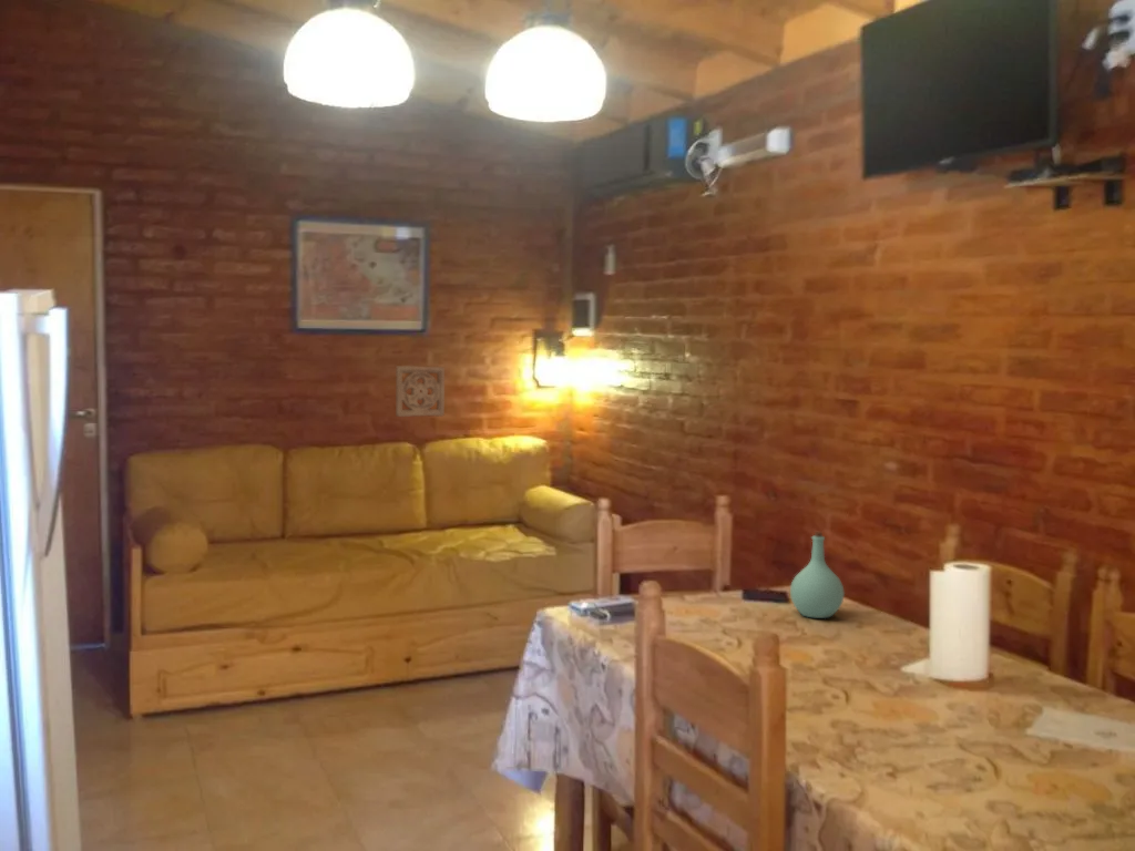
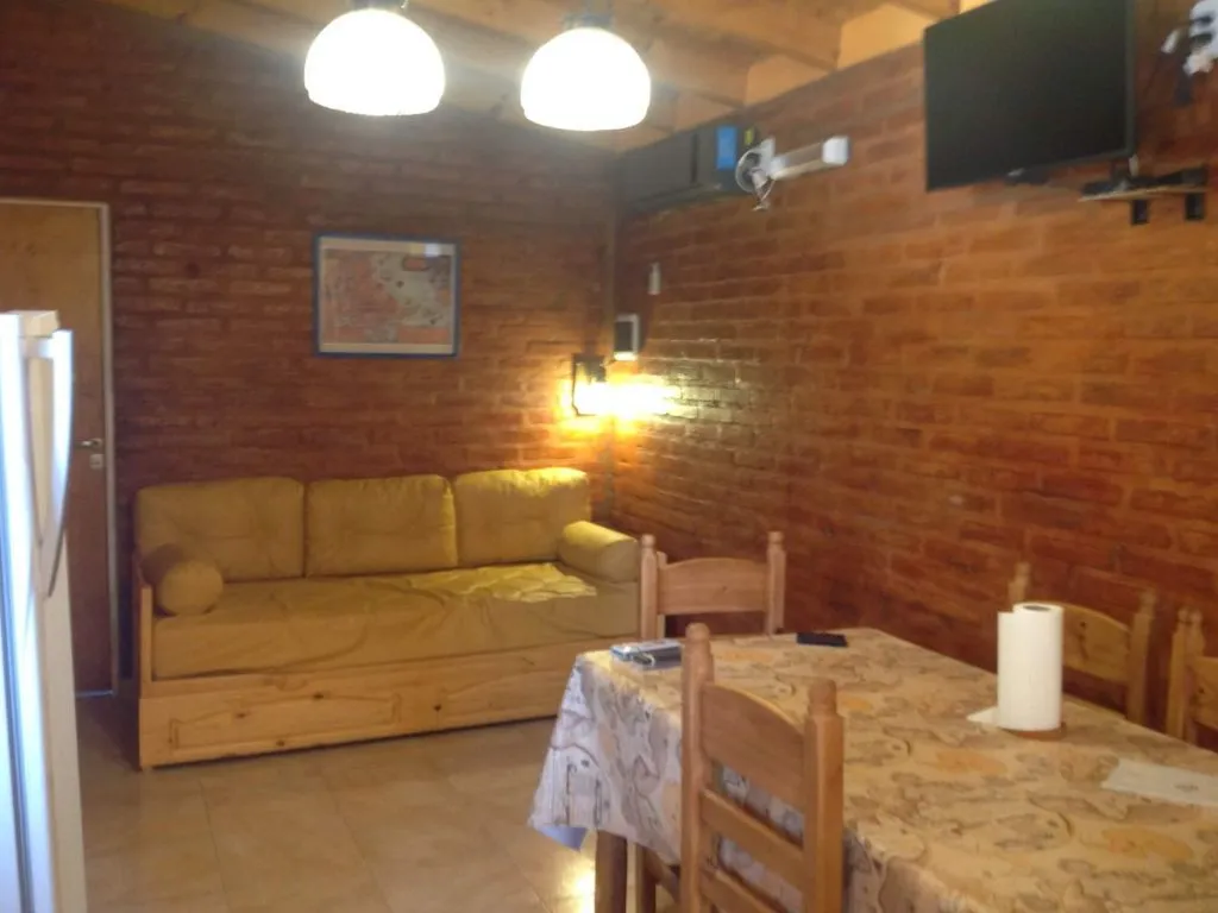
- wall ornament [395,365,446,418]
- bottle [789,531,846,619]
